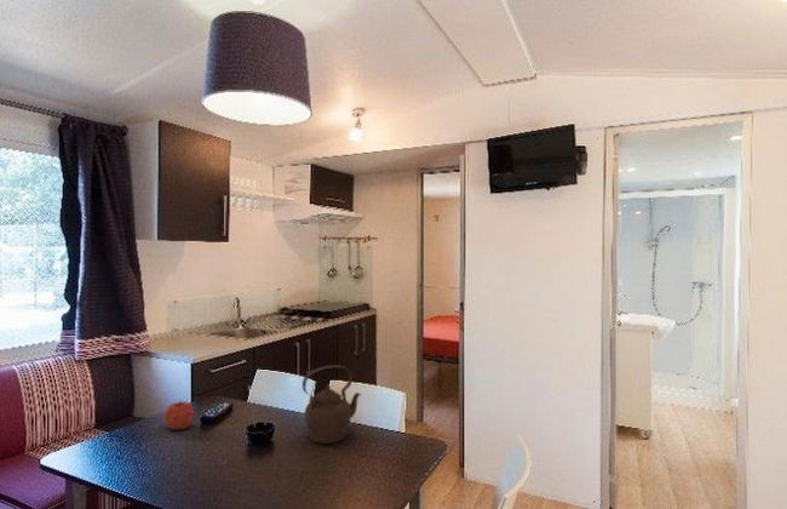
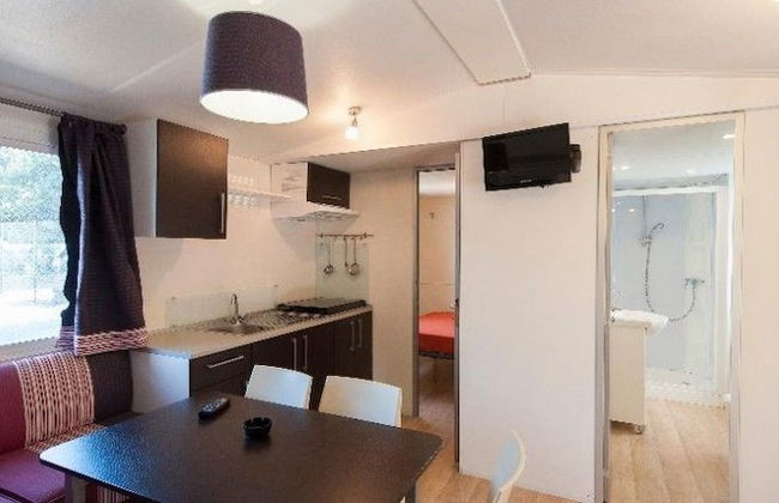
- fruit [162,399,195,430]
- teapot [301,365,362,445]
